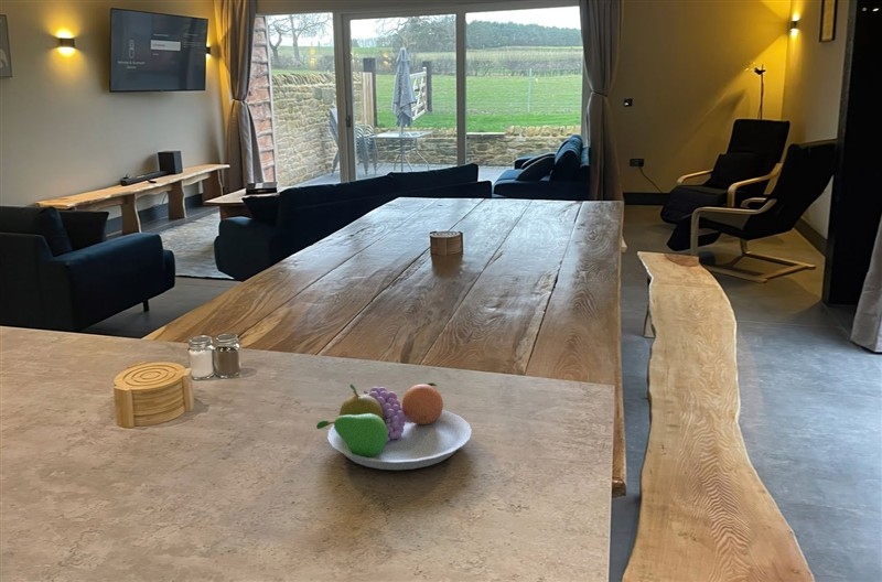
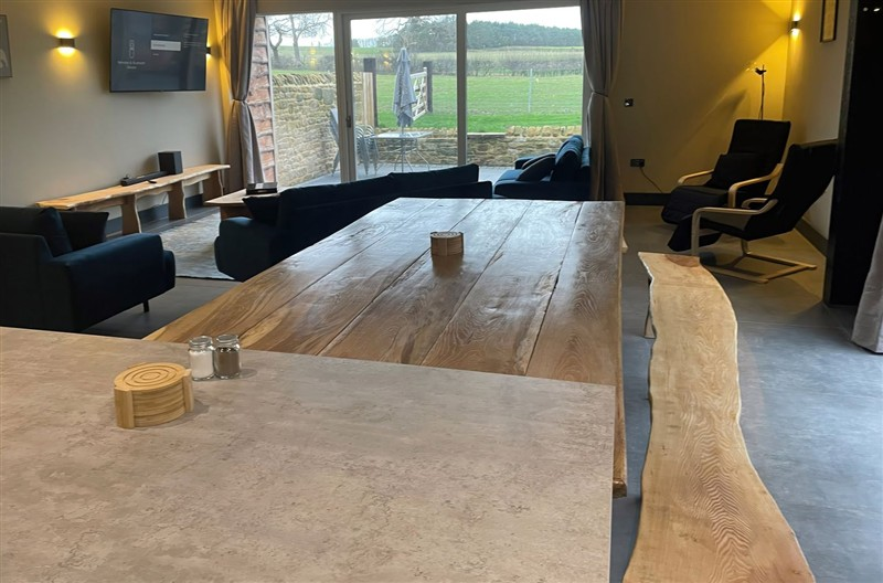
- fruit bowl [315,381,473,471]
